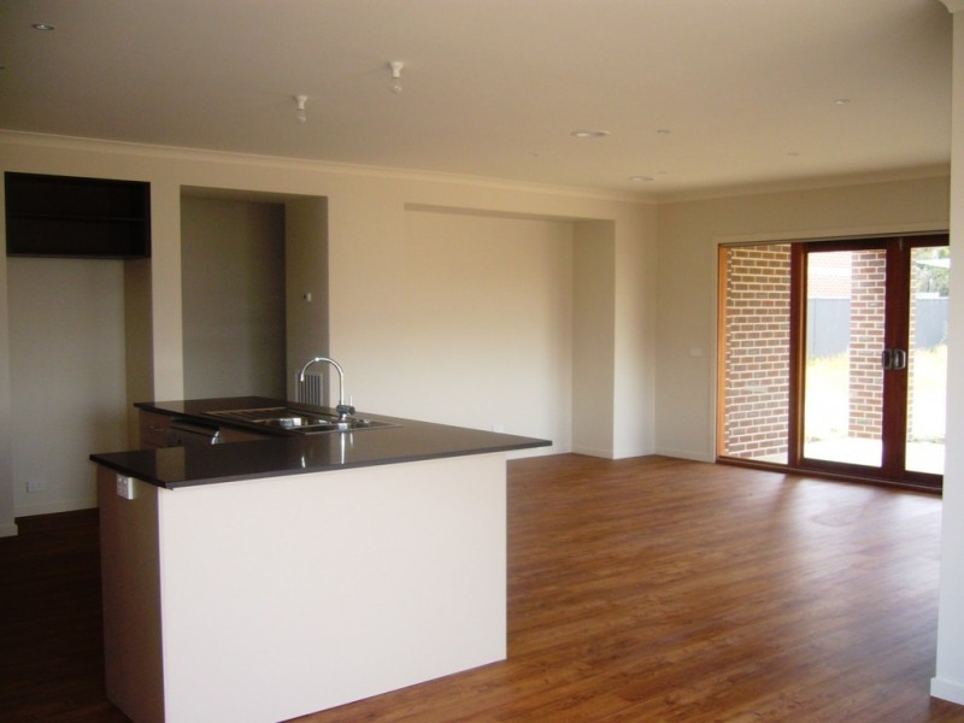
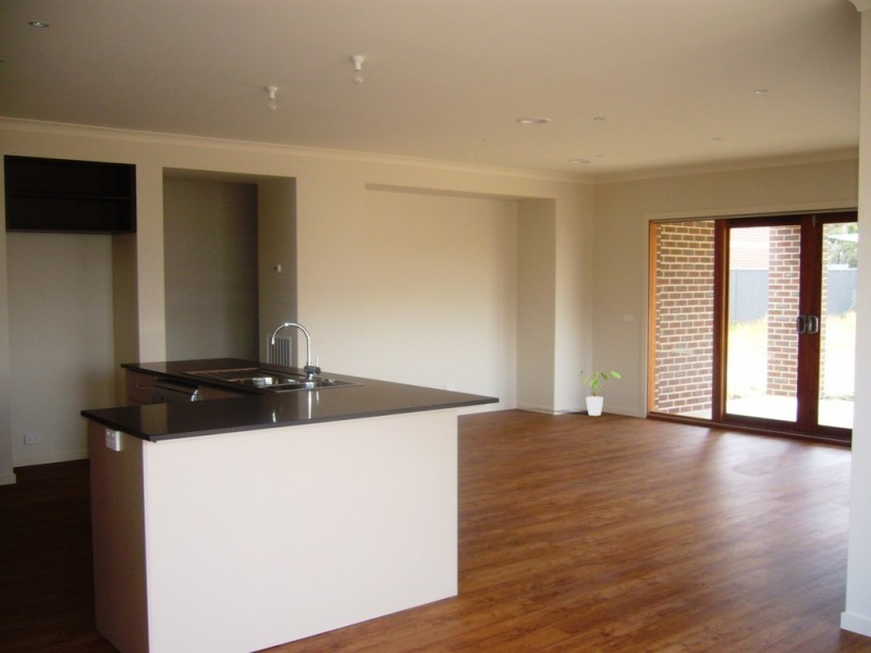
+ house plant [577,370,622,417]
